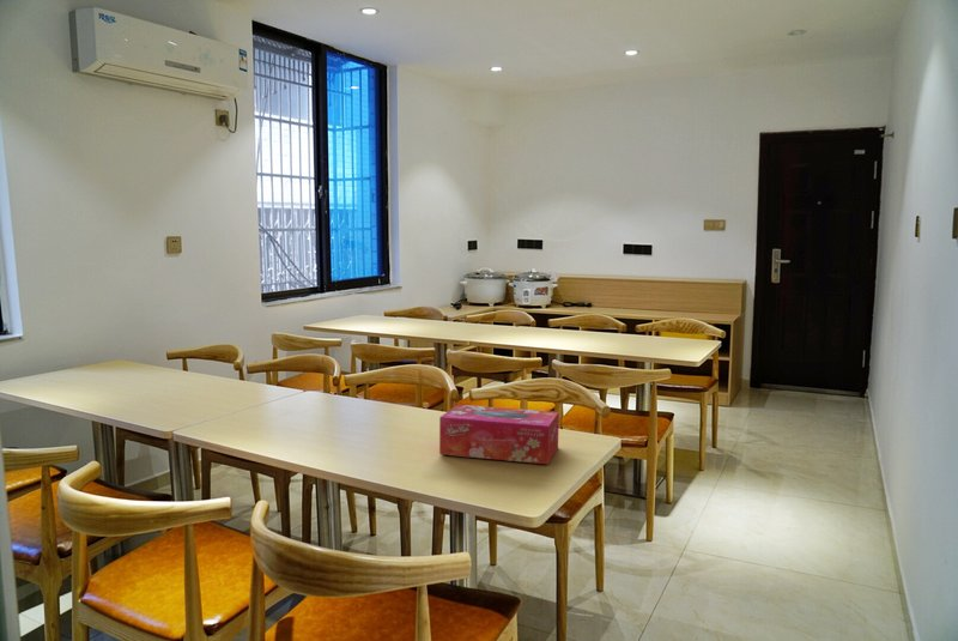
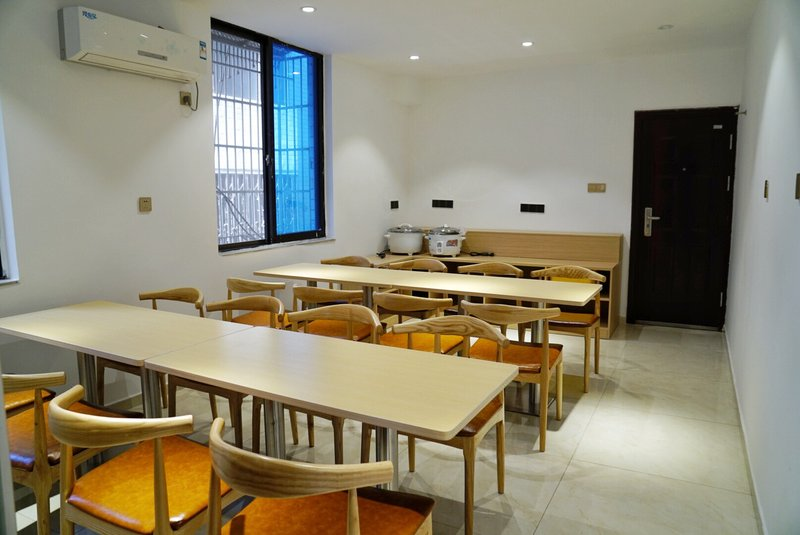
- tissue box [438,404,560,466]
